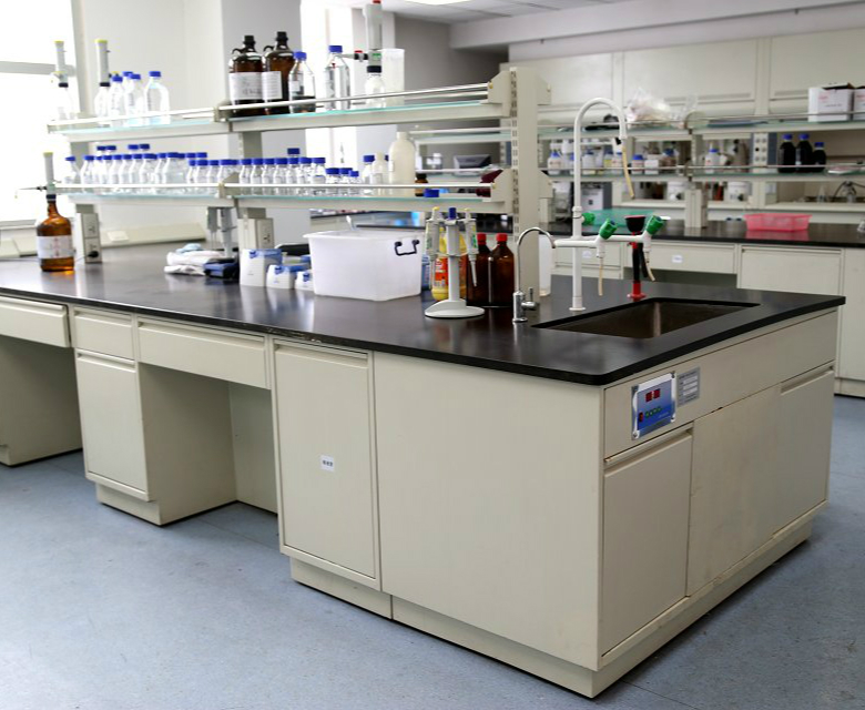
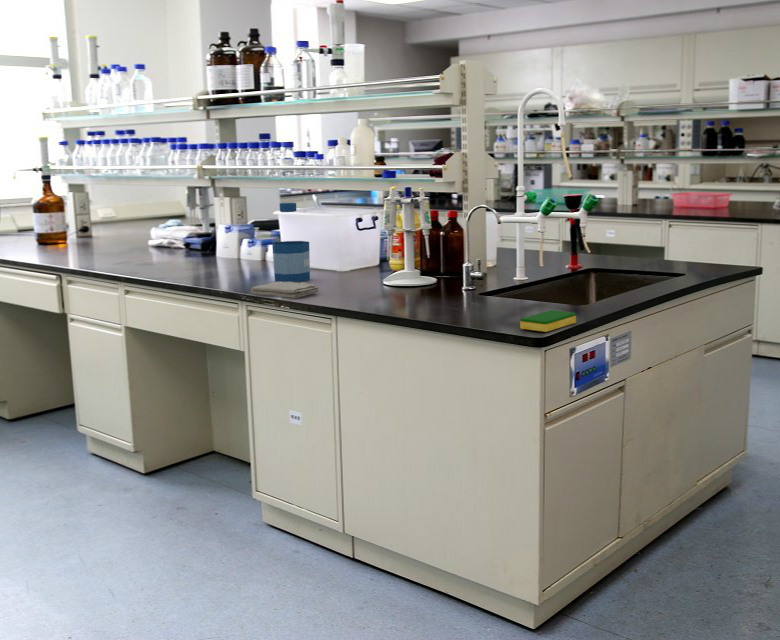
+ bottle [271,202,311,283]
+ washcloth [250,281,320,299]
+ dish sponge [519,309,577,333]
